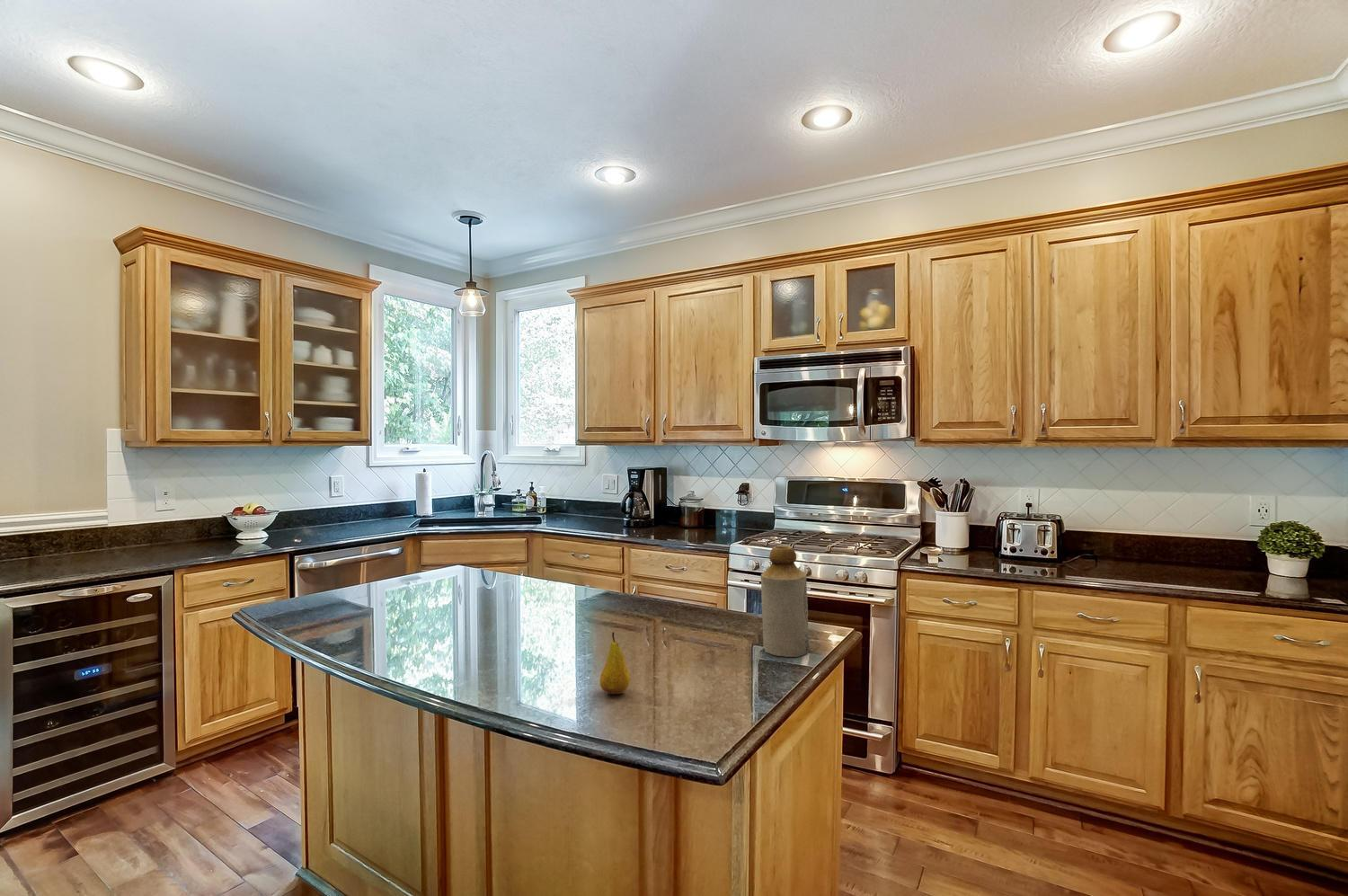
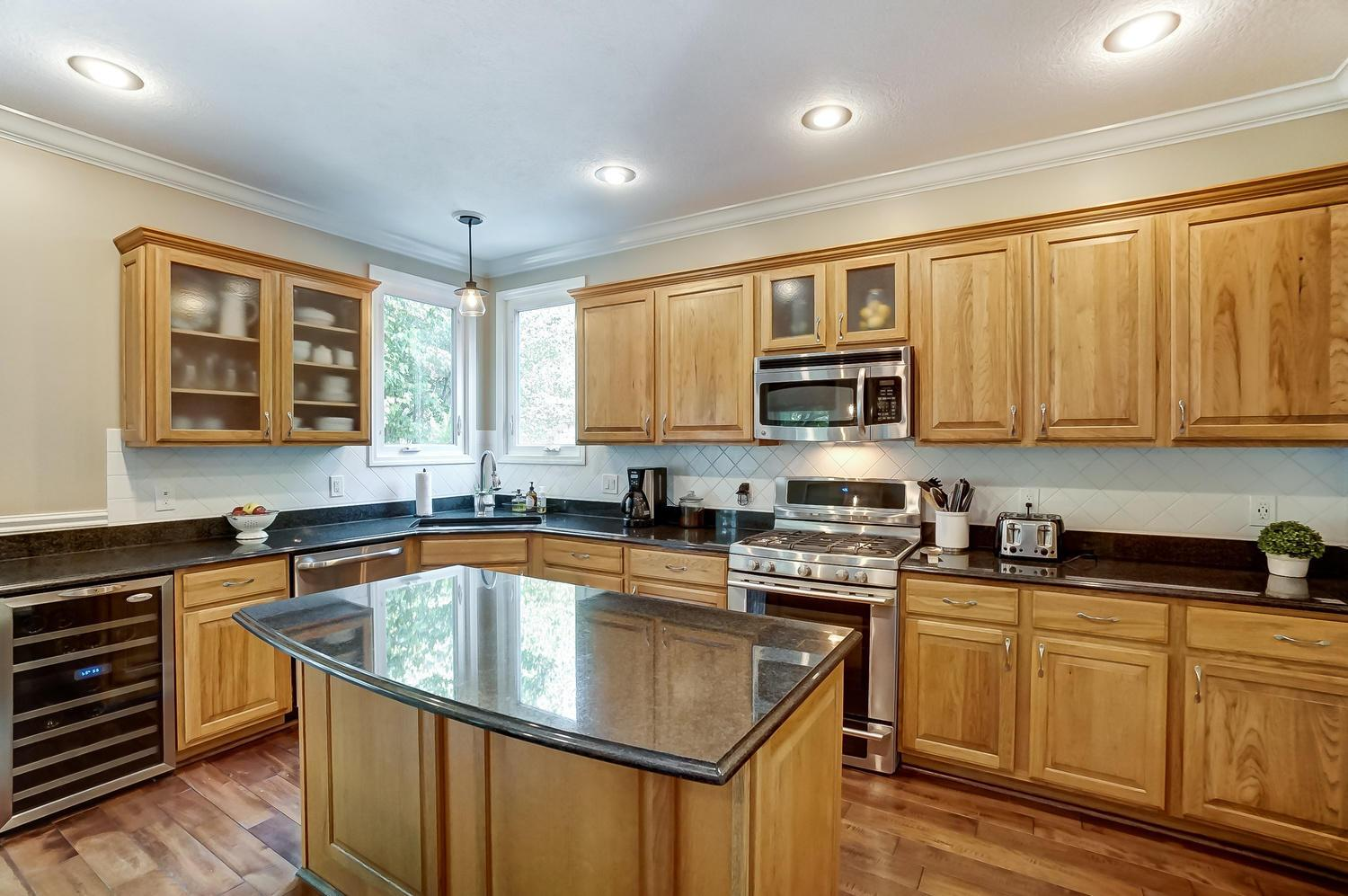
- fruit [599,631,631,695]
- bottle [760,545,810,658]
